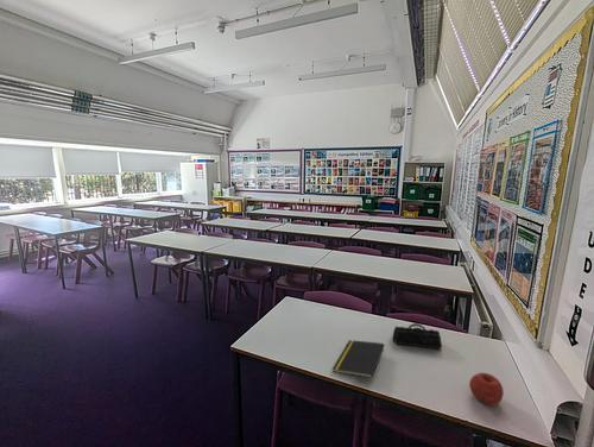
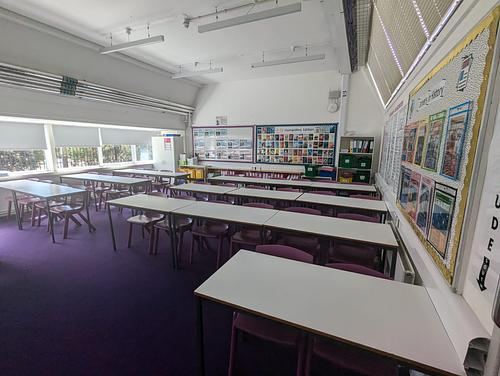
- notepad [331,339,385,379]
- fruit [468,372,505,407]
- pencil case [391,322,443,350]
